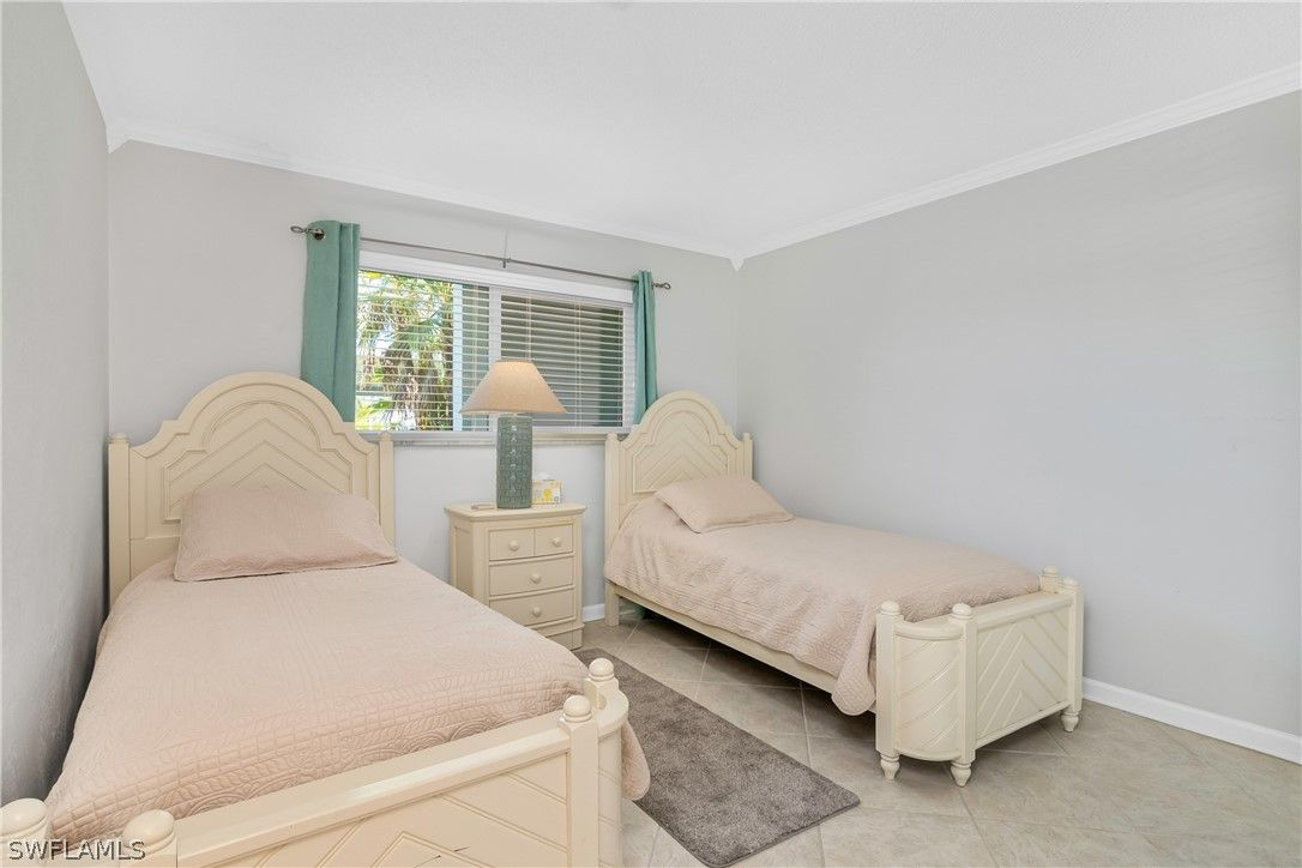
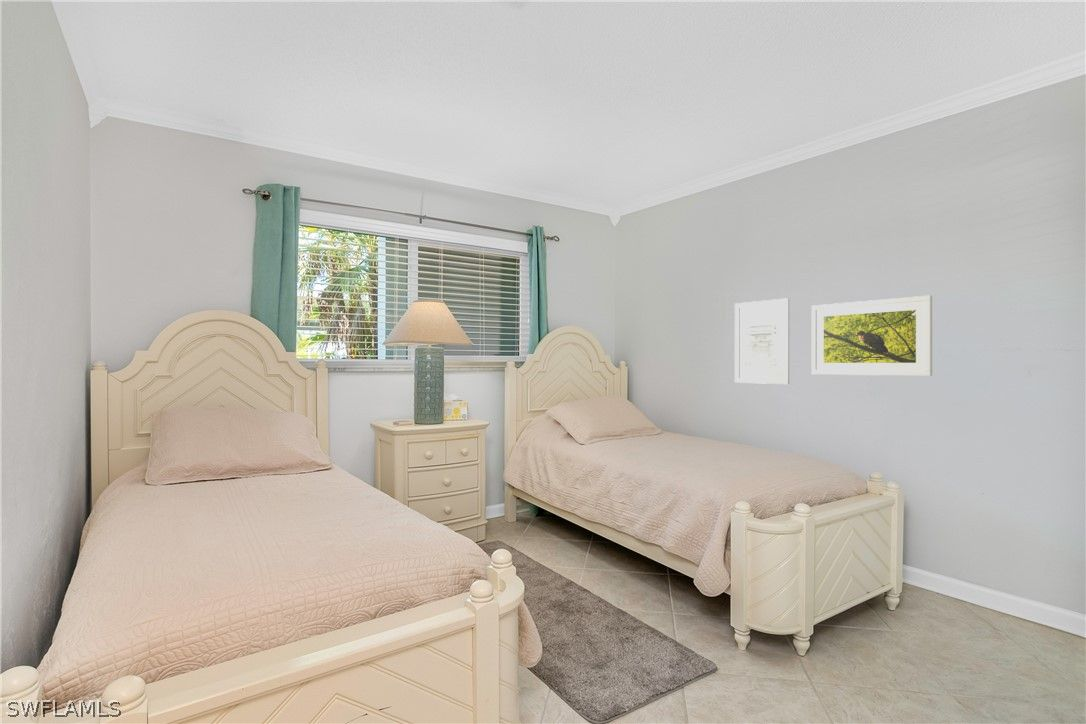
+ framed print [811,294,933,377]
+ wall art [734,297,790,385]
